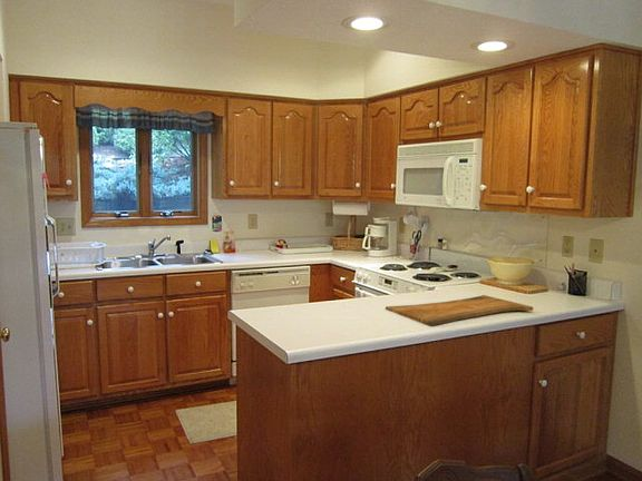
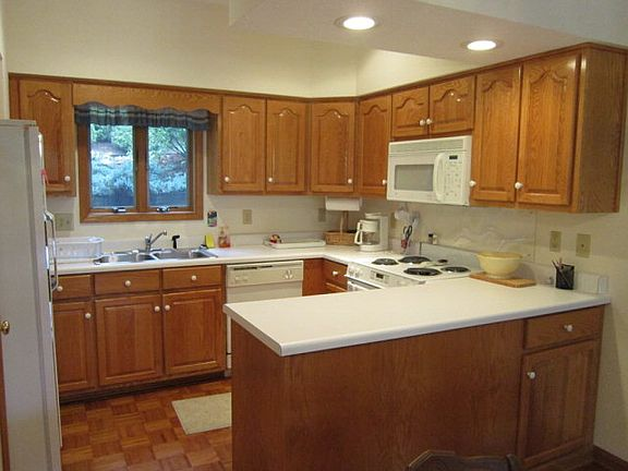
- cutting board [385,294,534,327]
